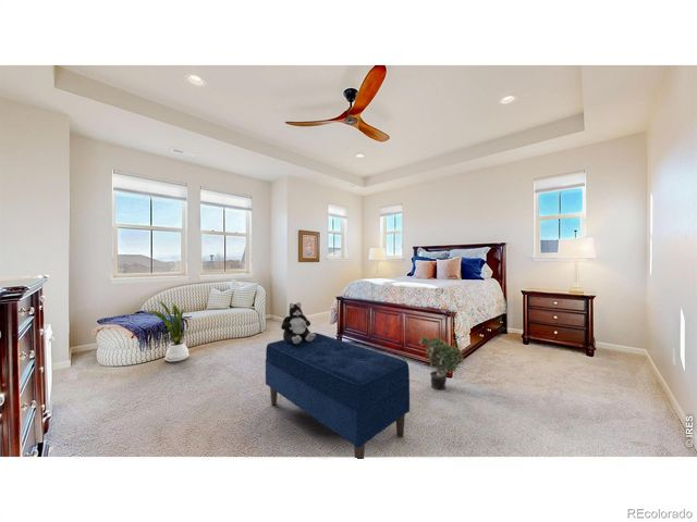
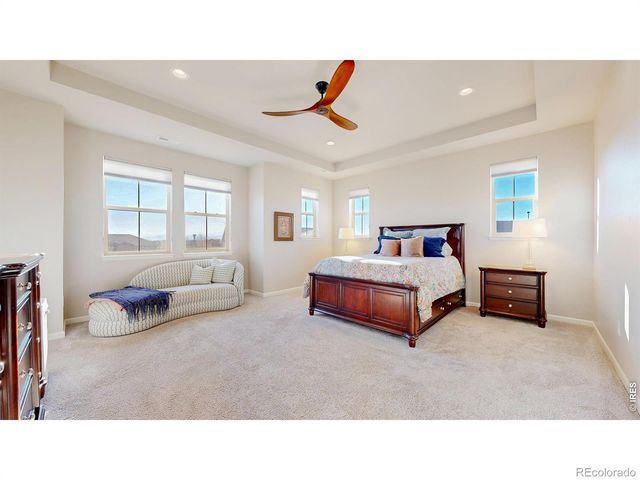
- potted plant [418,334,465,390]
- house plant [148,300,193,363]
- plush toy [280,301,316,344]
- bench [265,332,411,460]
